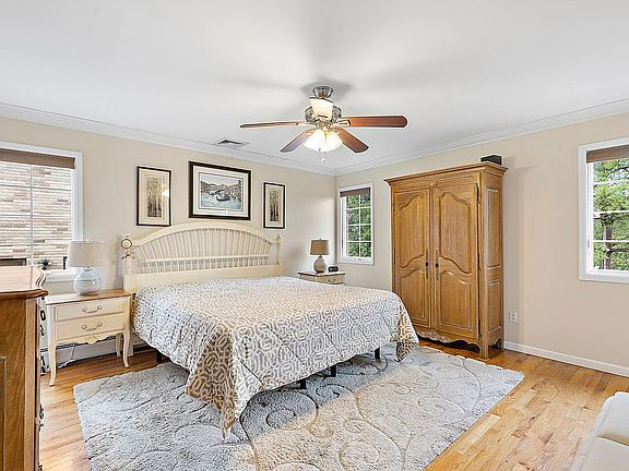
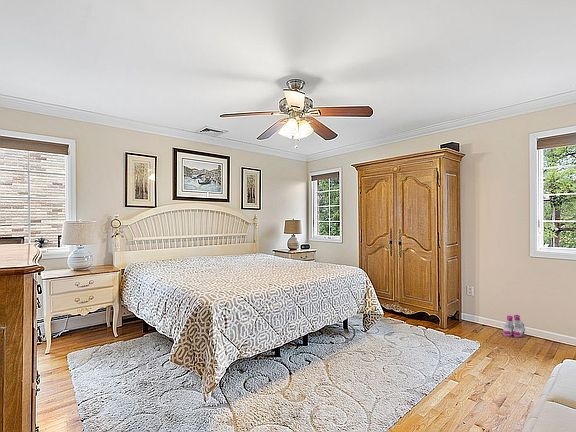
+ boots [501,314,526,338]
